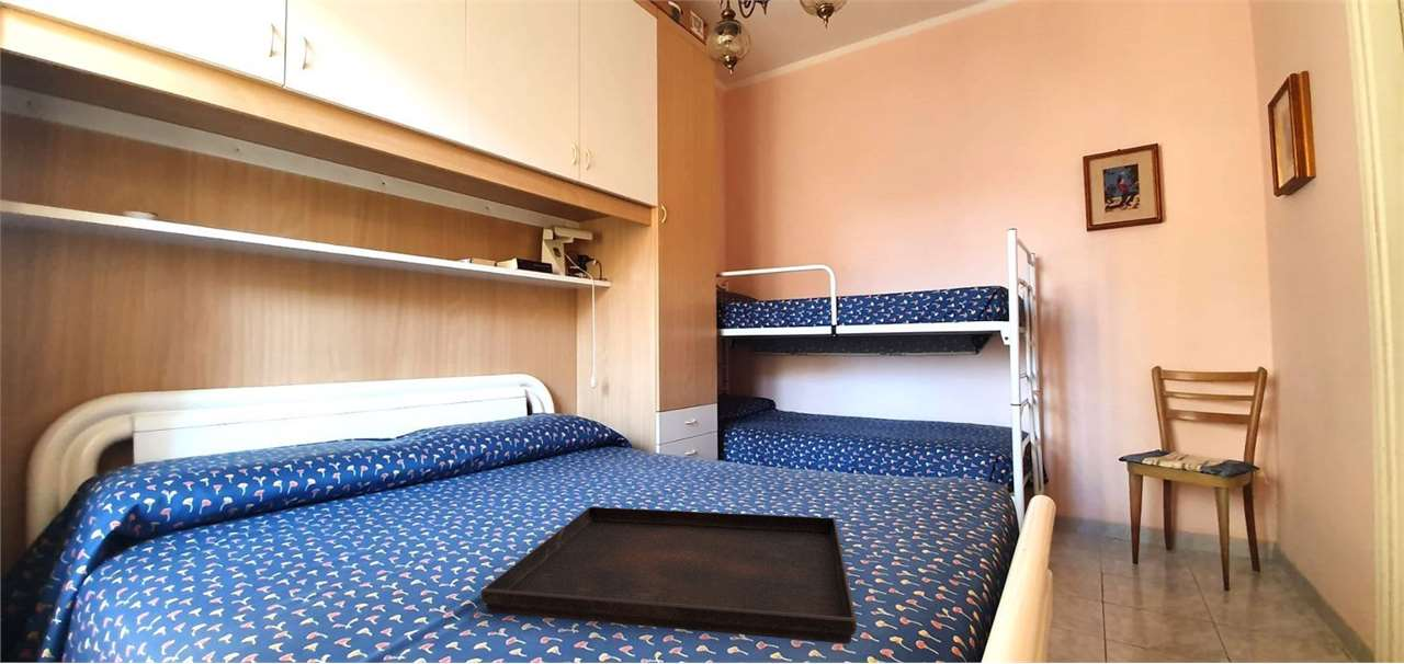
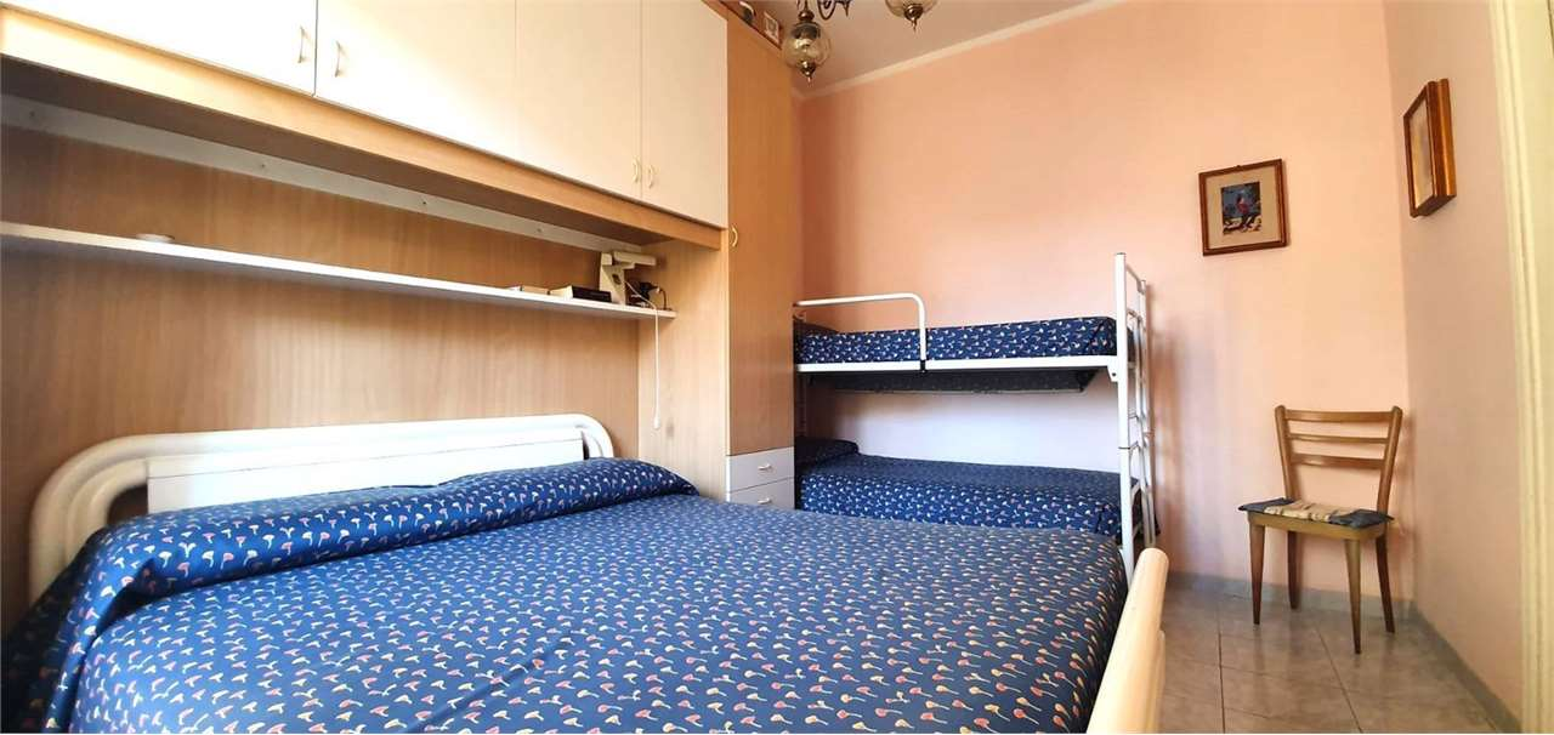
- serving tray [480,506,858,645]
